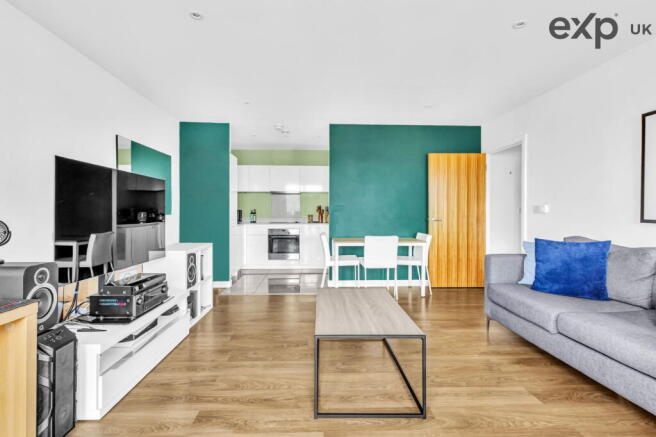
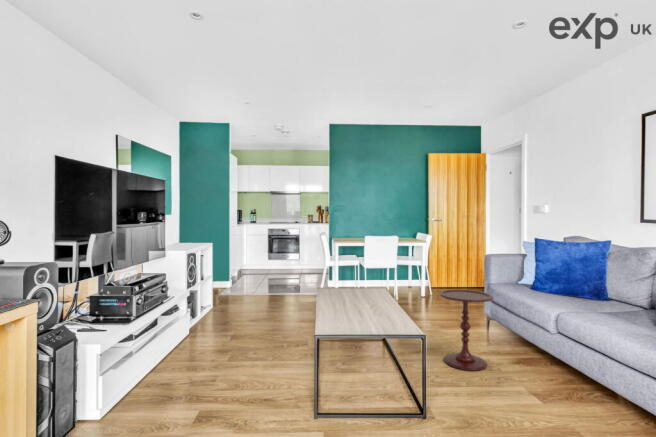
+ side table [438,289,495,372]
